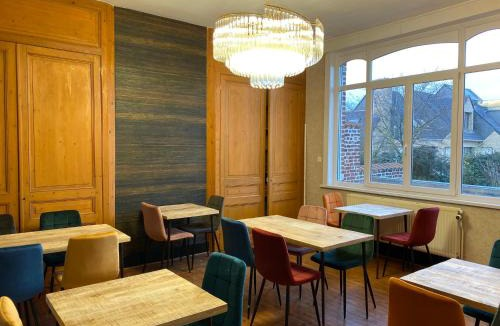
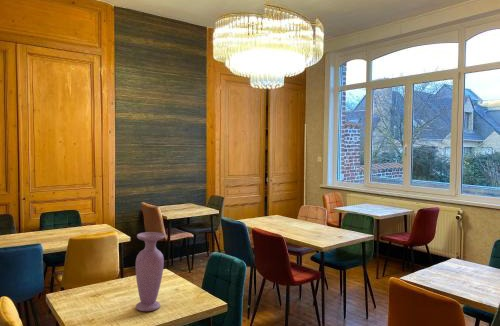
+ vase [135,231,166,312]
